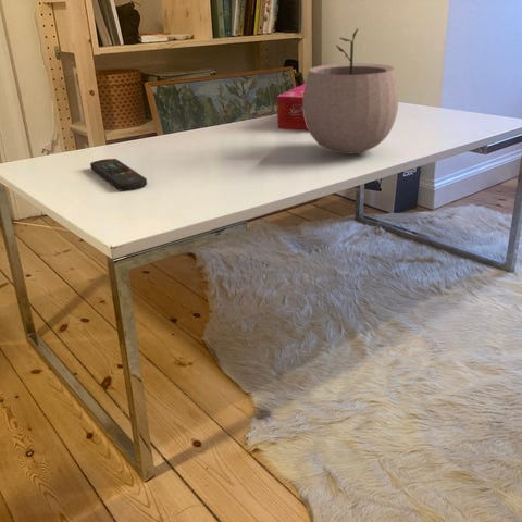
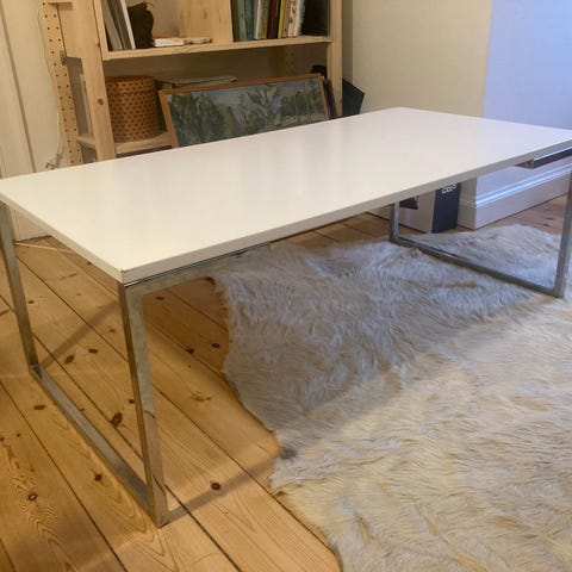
- tissue box [276,83,309,132]
- plant pot [302,27,399,156]
- remote control [89,158,148,191]
